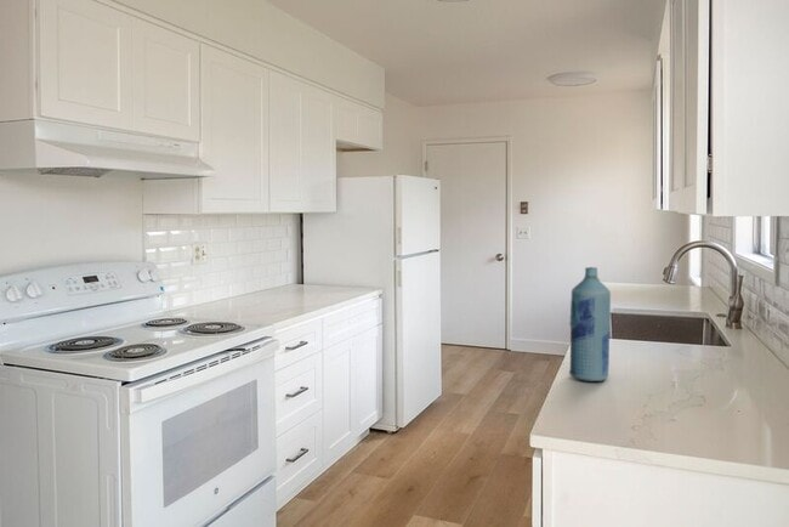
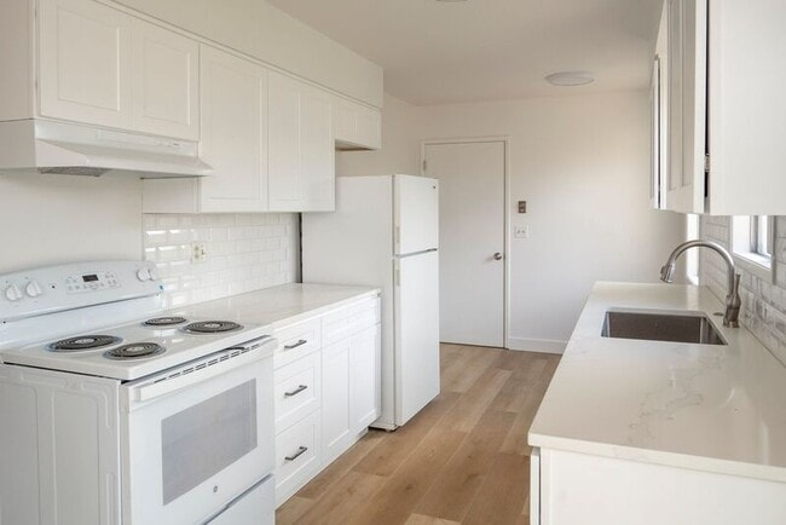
- bottle [568,266,612,382]
